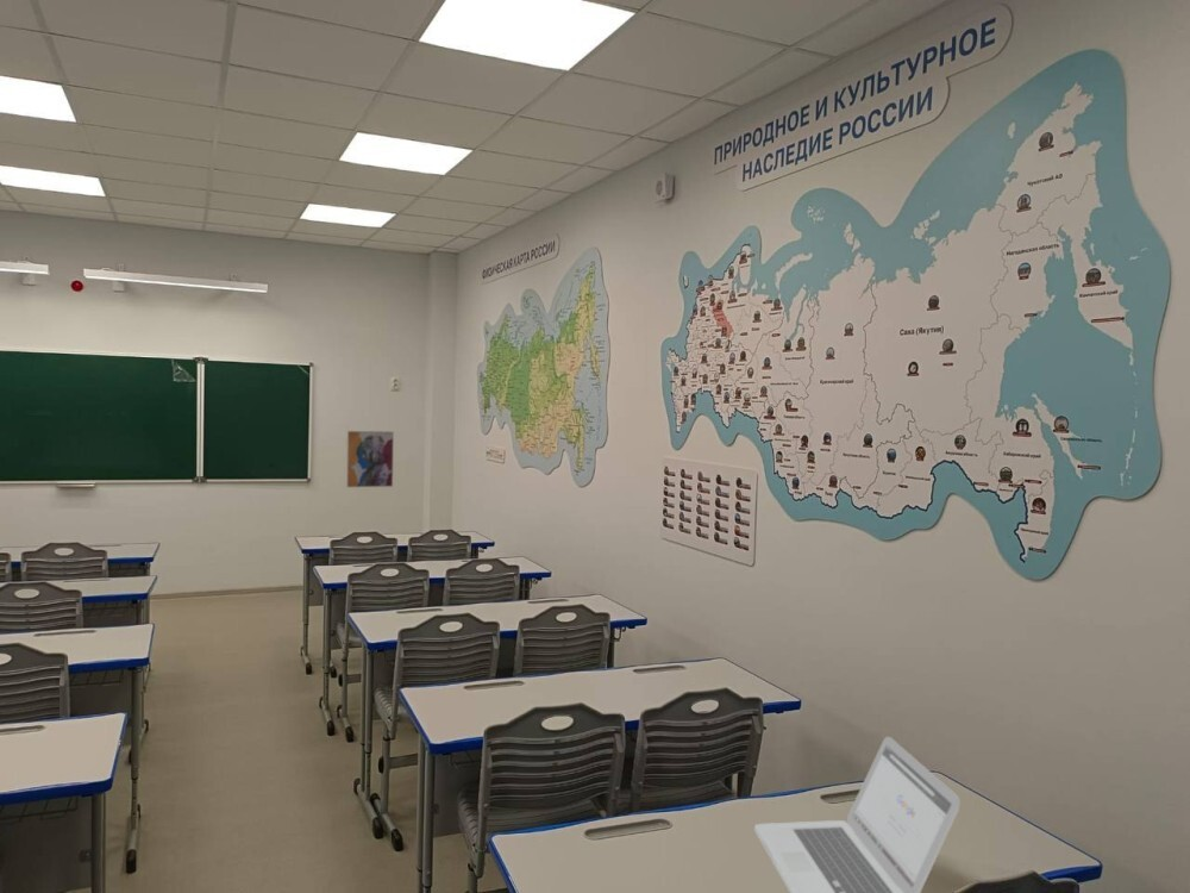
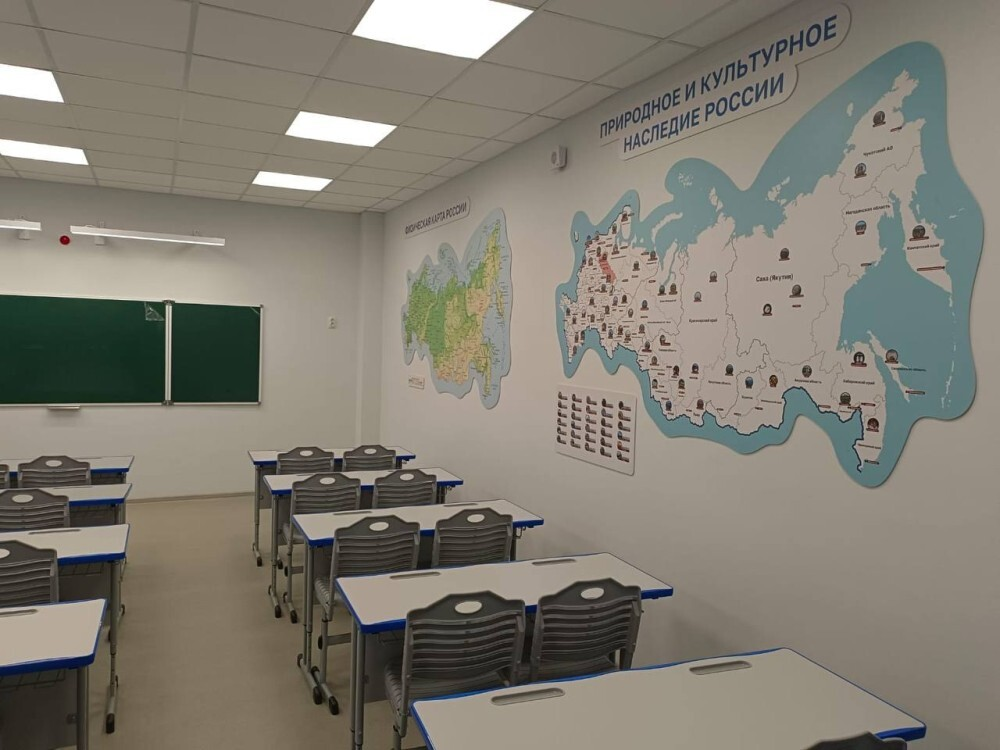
- wall art [345,430,395,489]
- laptop [753,736,962,893]
